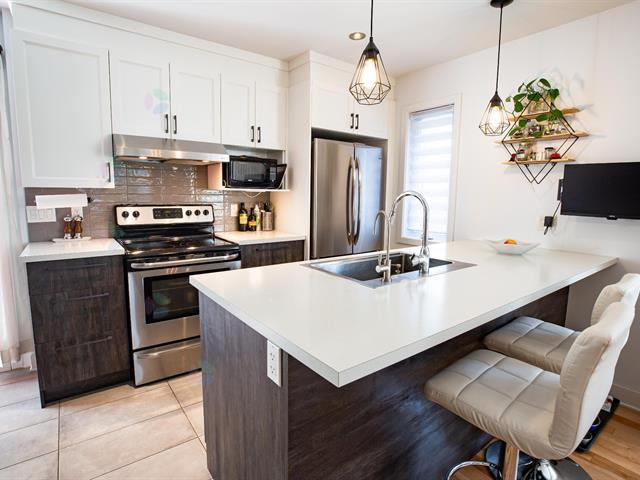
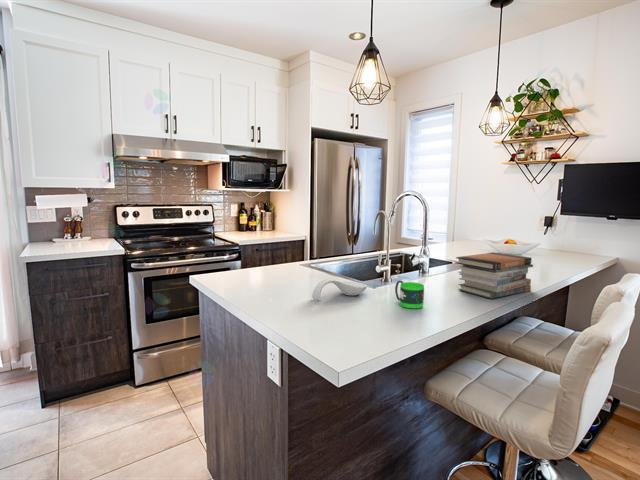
+ spoon rest [311,278,368,301]
+ book stack [455,251,534,300]
+ mug [394,279,425,309]
